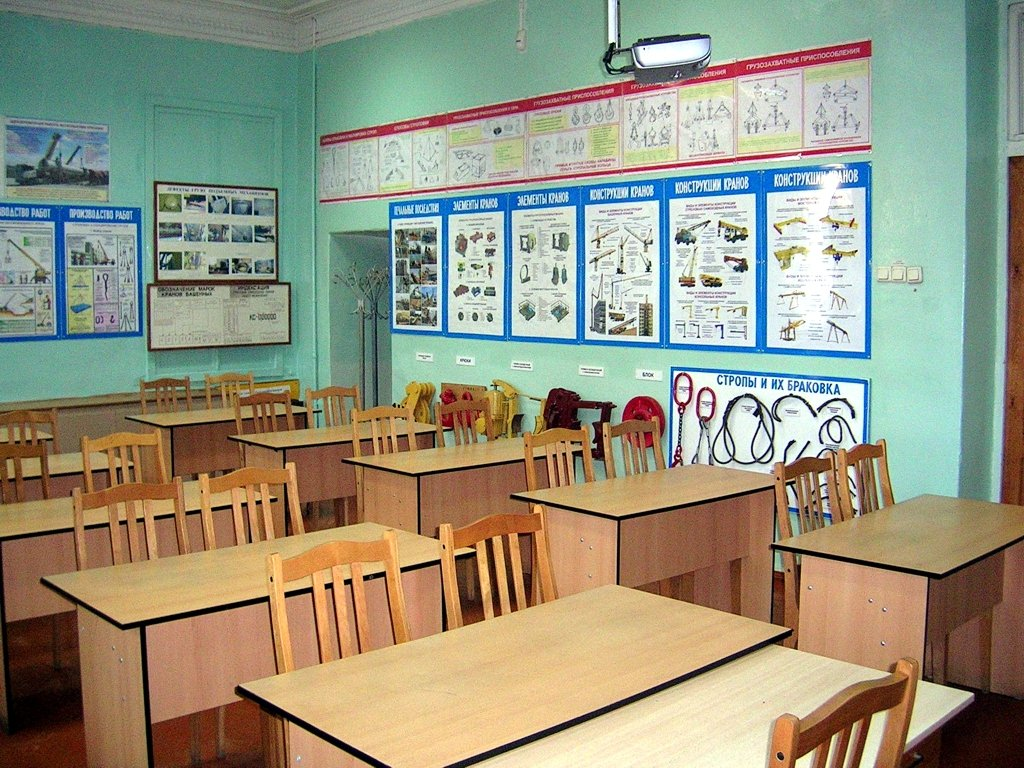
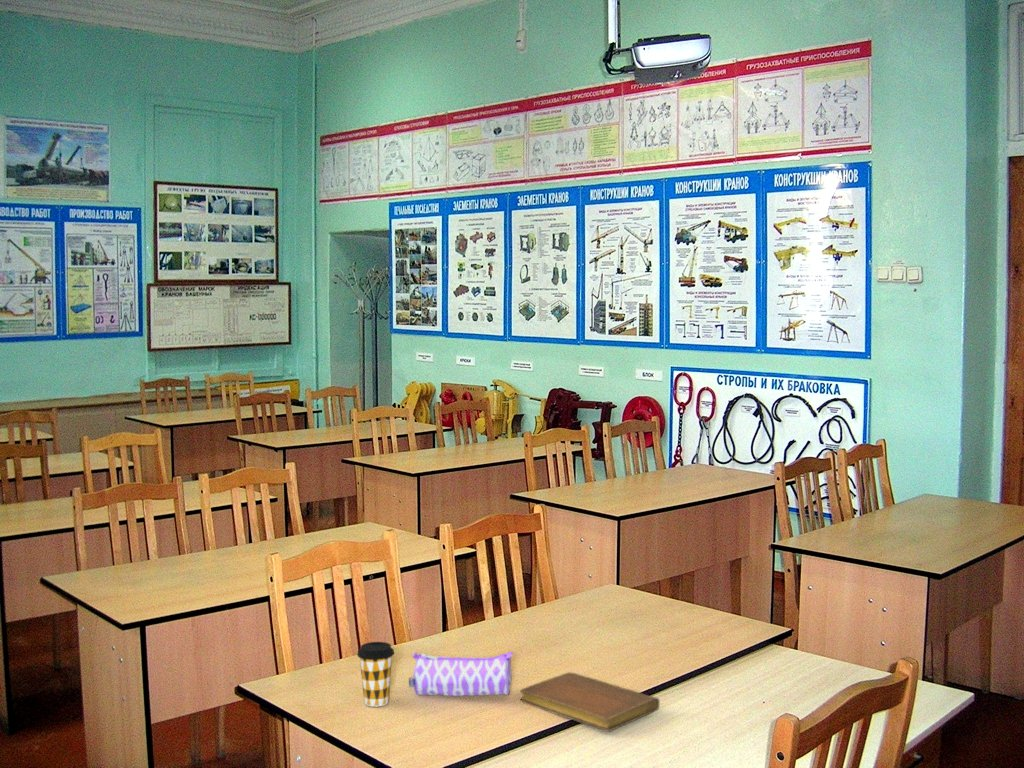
+ notebook [519,671,660,733]
+ coffee cup [356,641,395,708]
+ pencil case [408,650,514,697]
